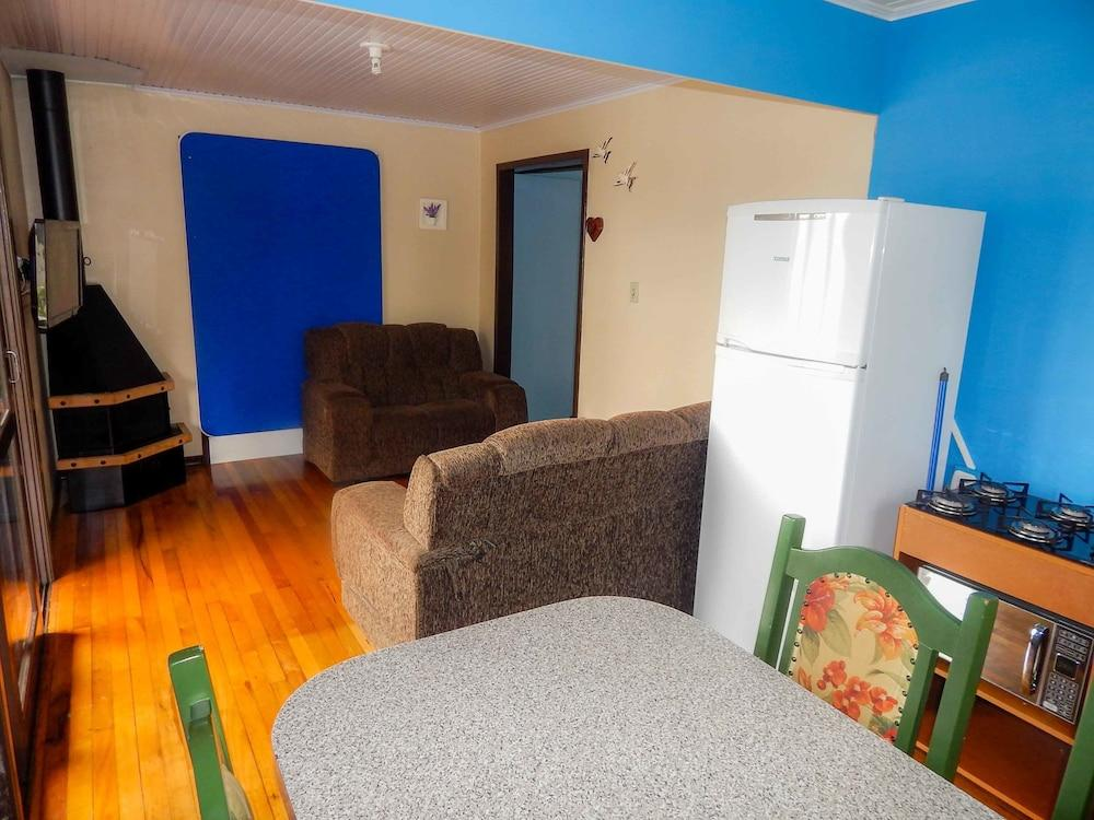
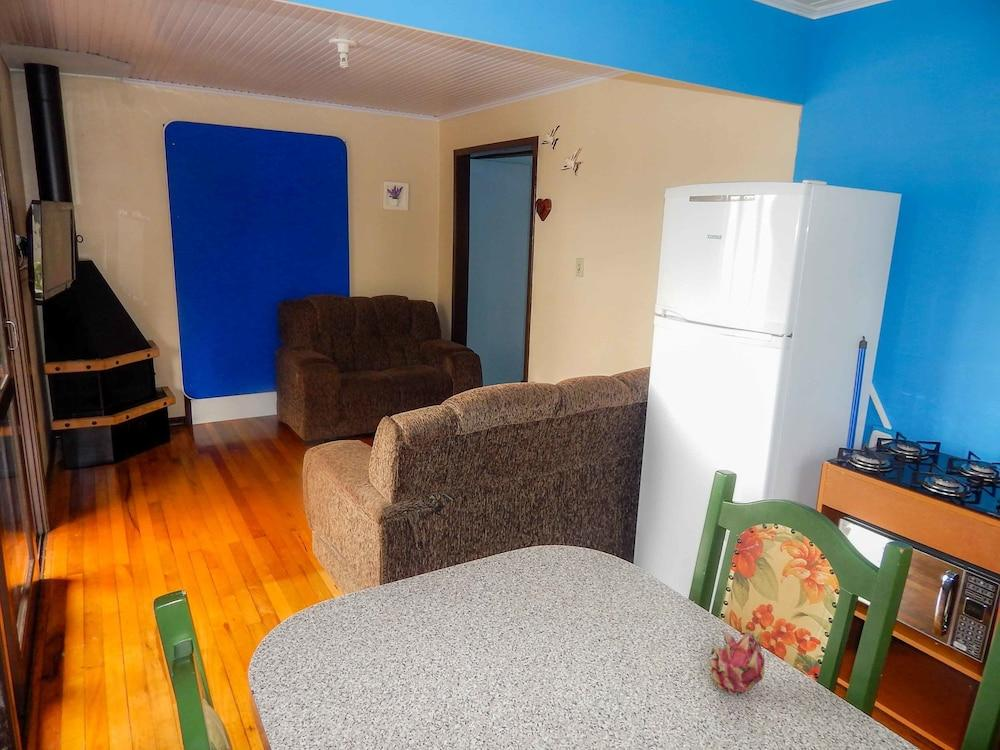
+ fruit [708,625,766,695]
